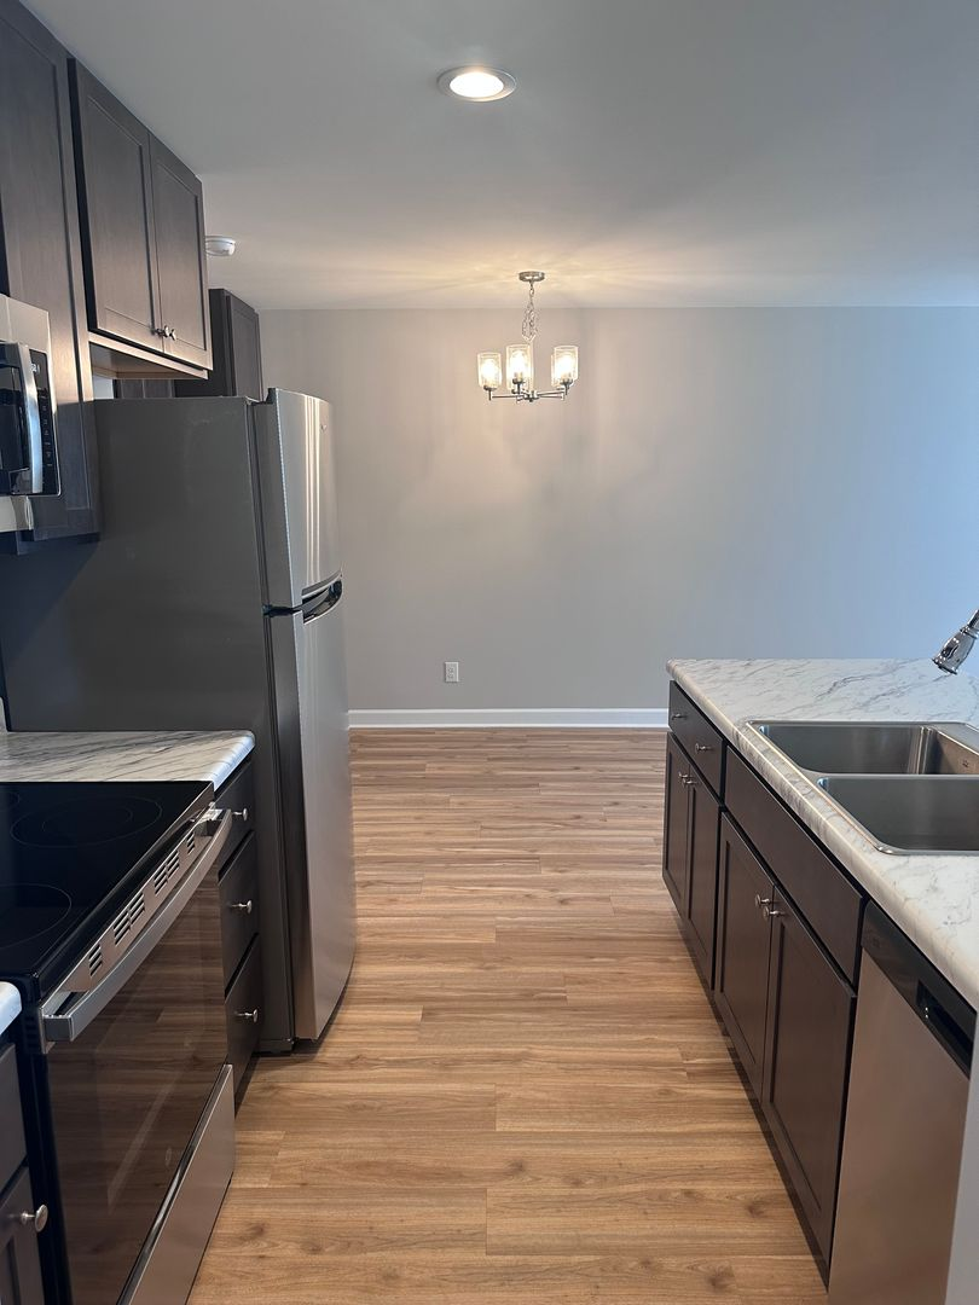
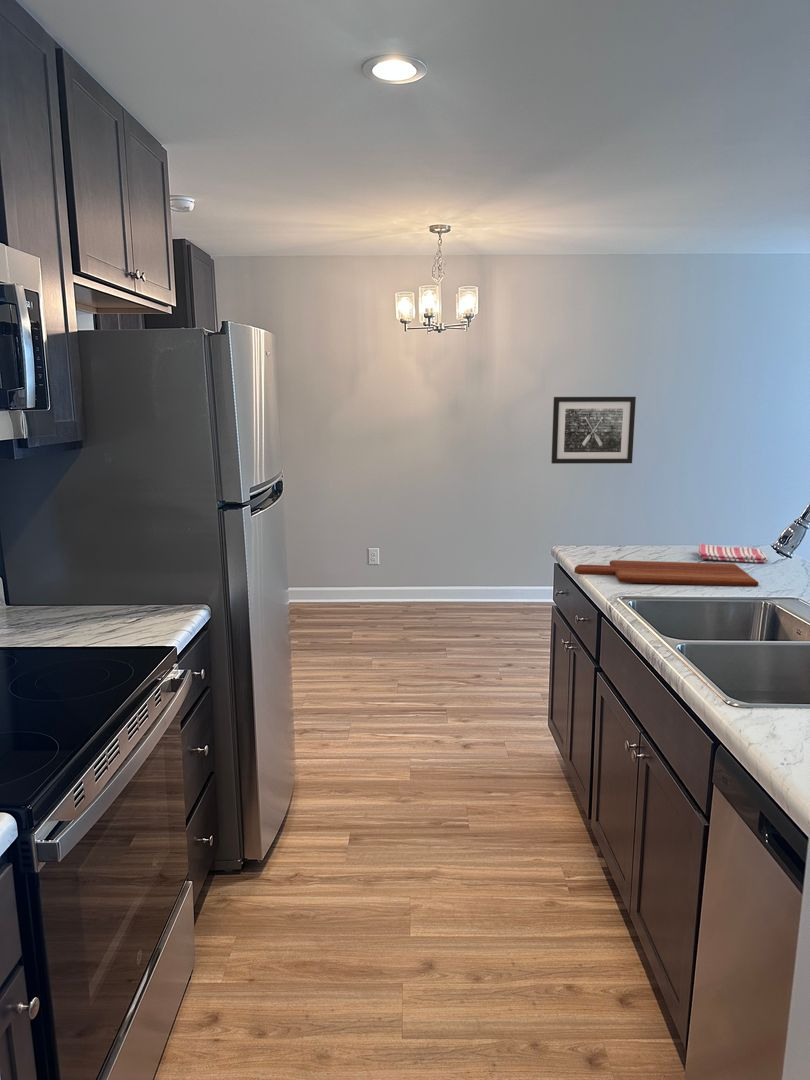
+ cutting board [573,559,760,587]
+ dish towel [697,542,769,564]
+ wall art [550,396,637,465]
